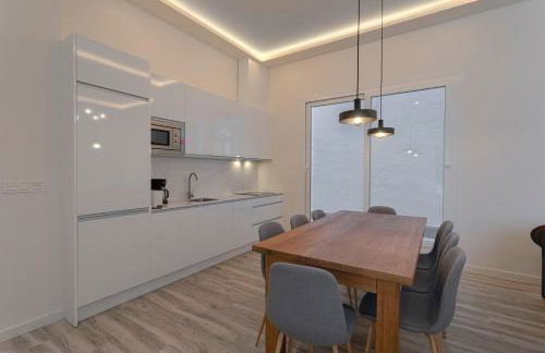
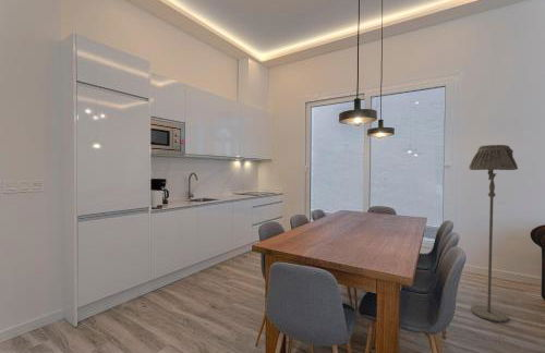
+ floor lamp [468,144,519,324]
